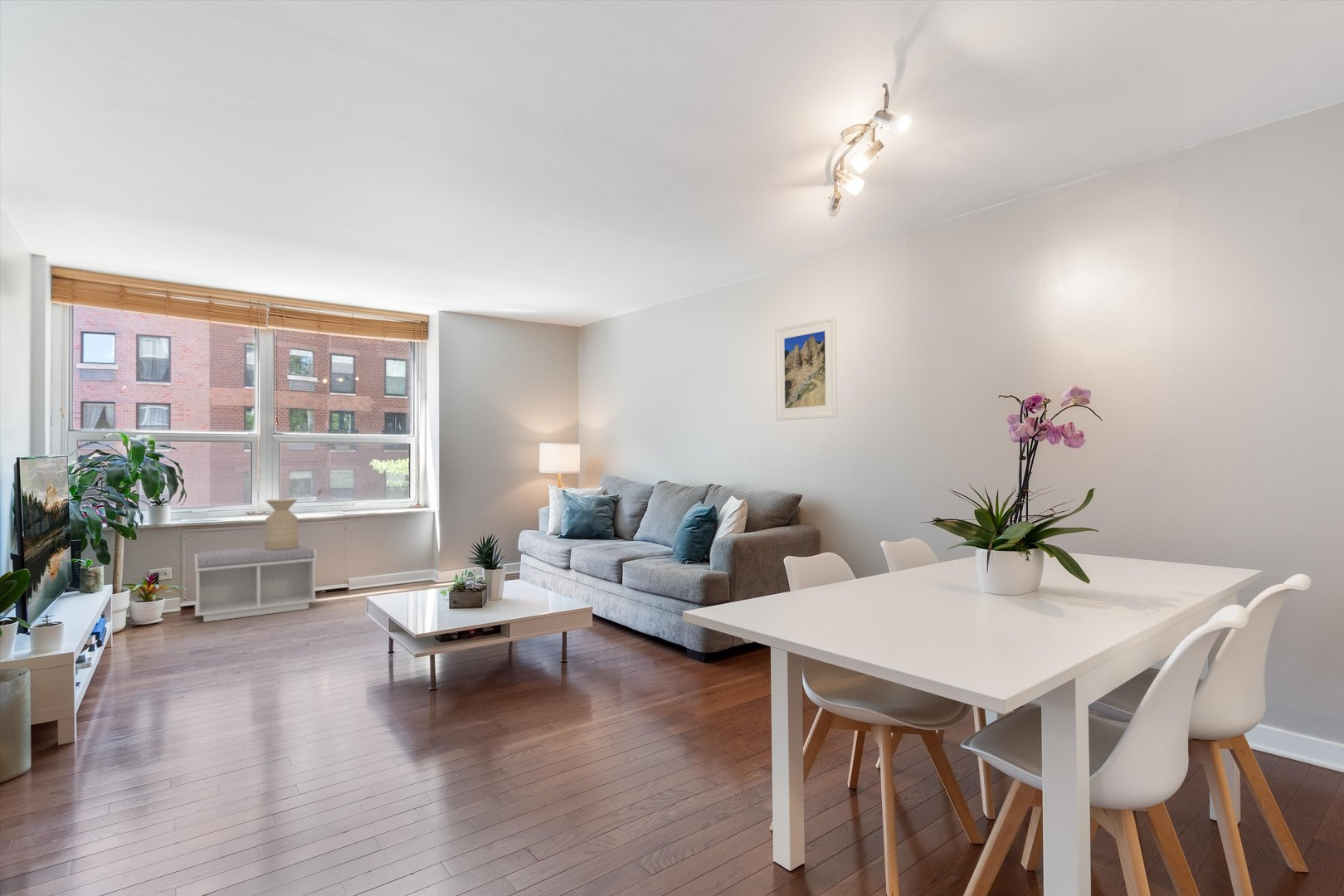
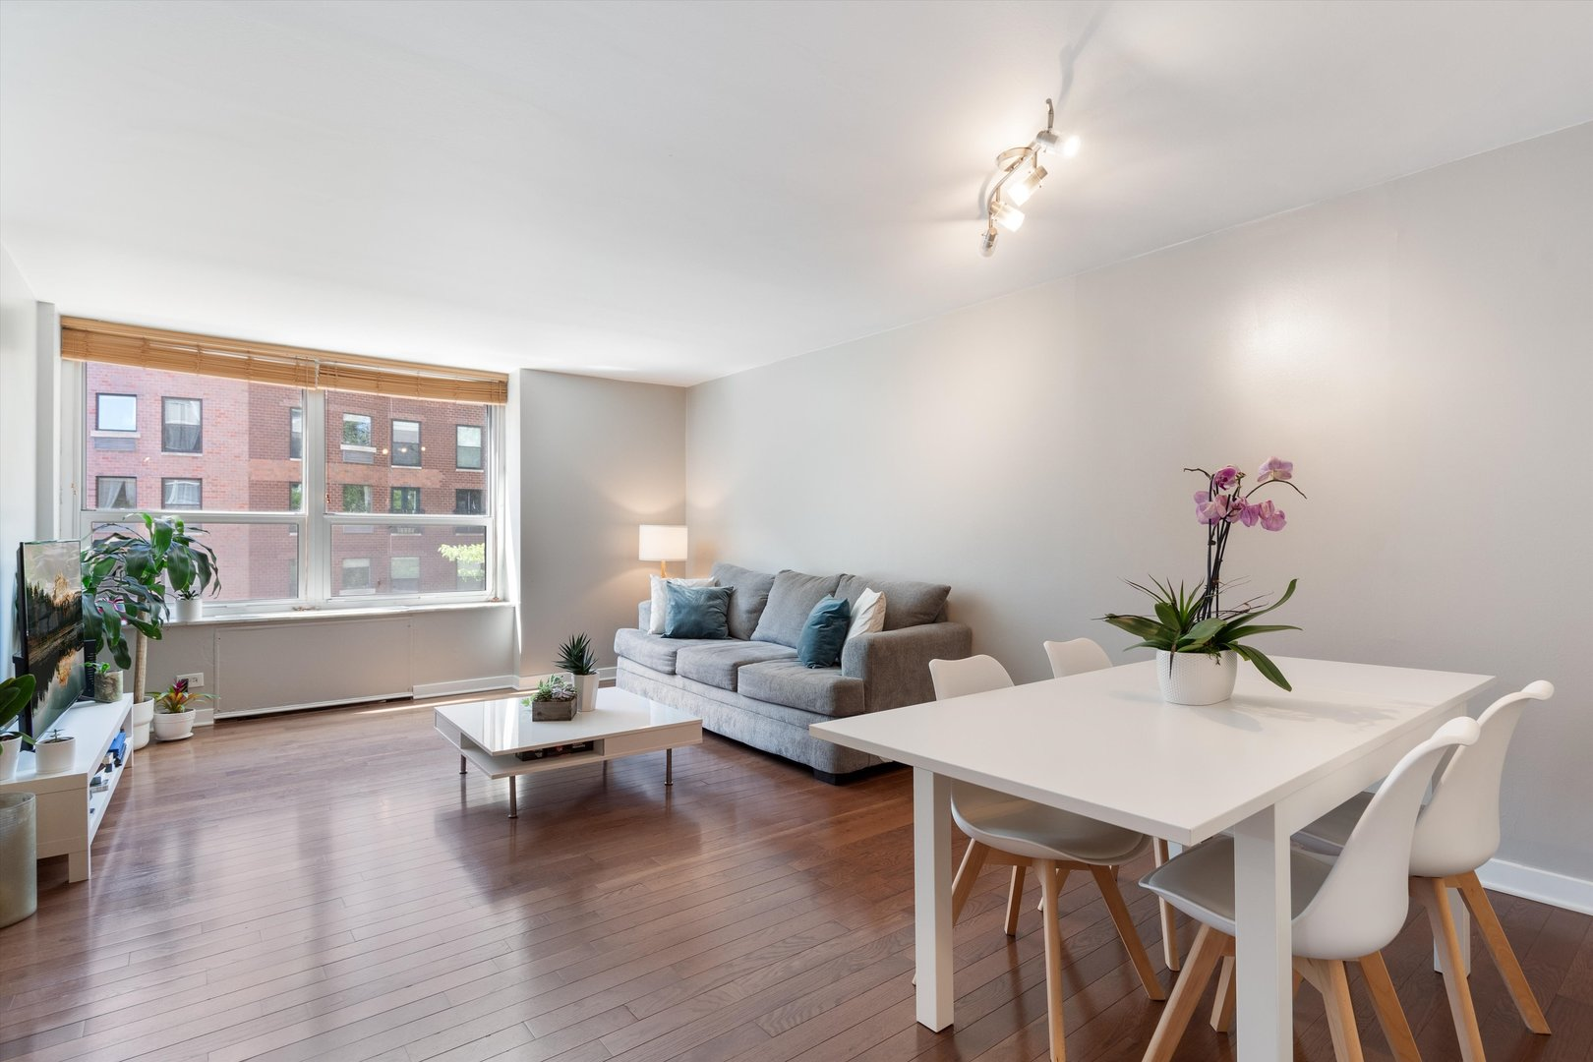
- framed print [774,316,838,421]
- side table [264,498,299,549]
- bench [194,543,318,623]
